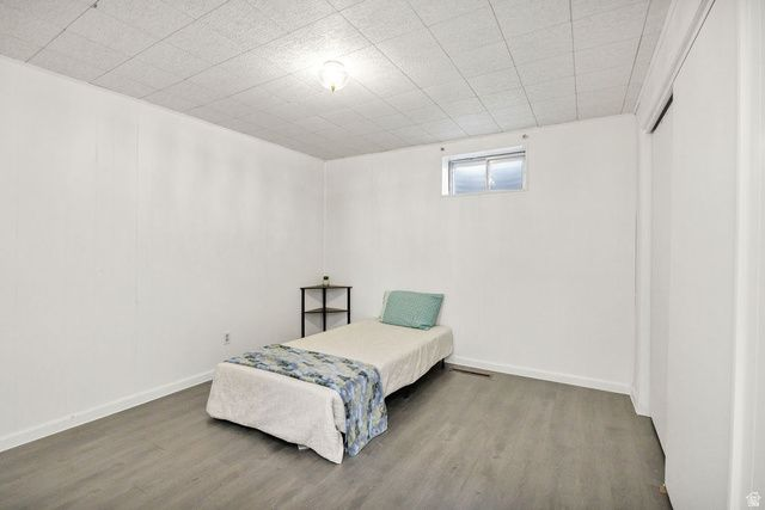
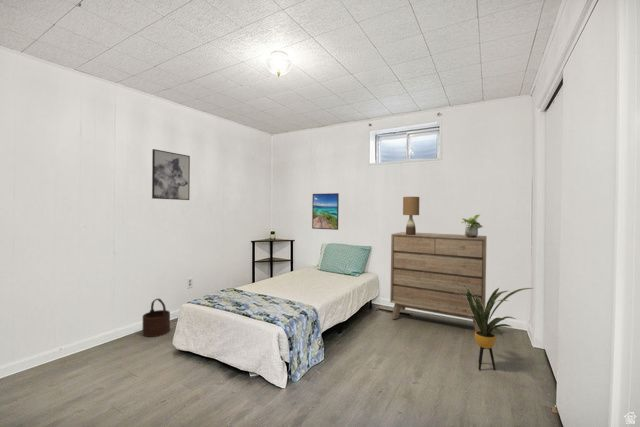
+ wall art [151,148,191,201]
+ wooden bucket [142,298,171,338]
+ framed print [311,192,340,231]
+ dresser [389,231,488,332]
+ table lamp [402,196,420,235]
+ house plant [455,282,533,371]
+ potted plant [461,214,484,237]
